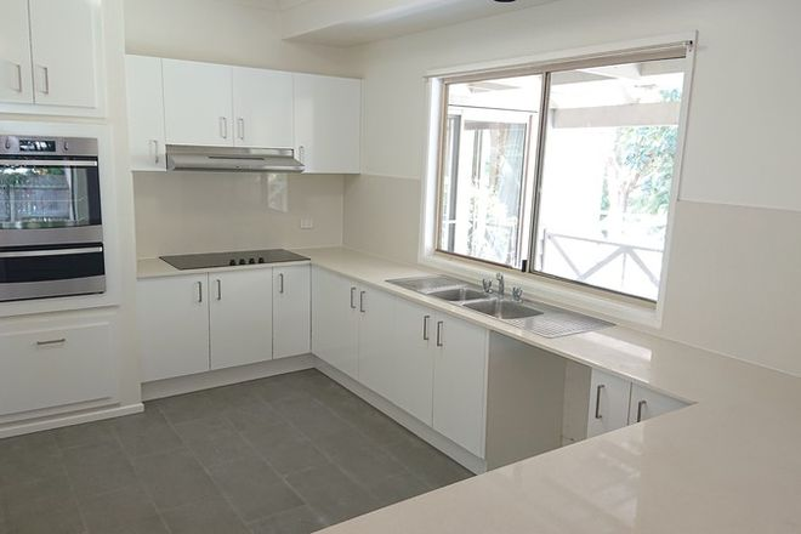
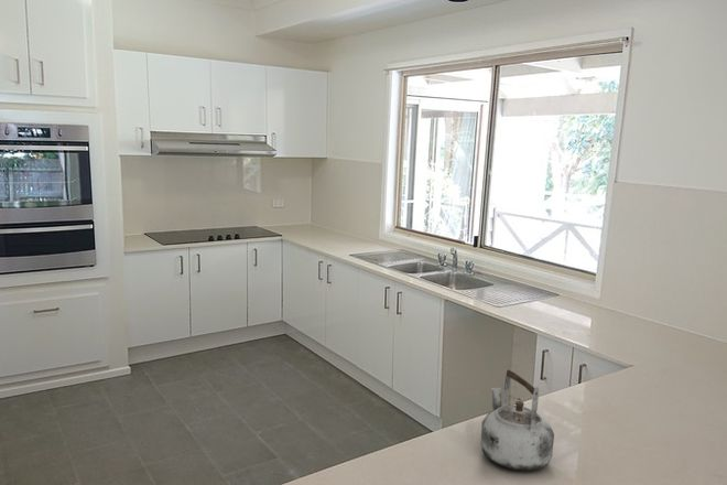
+ kettle [480,367,555,472]
